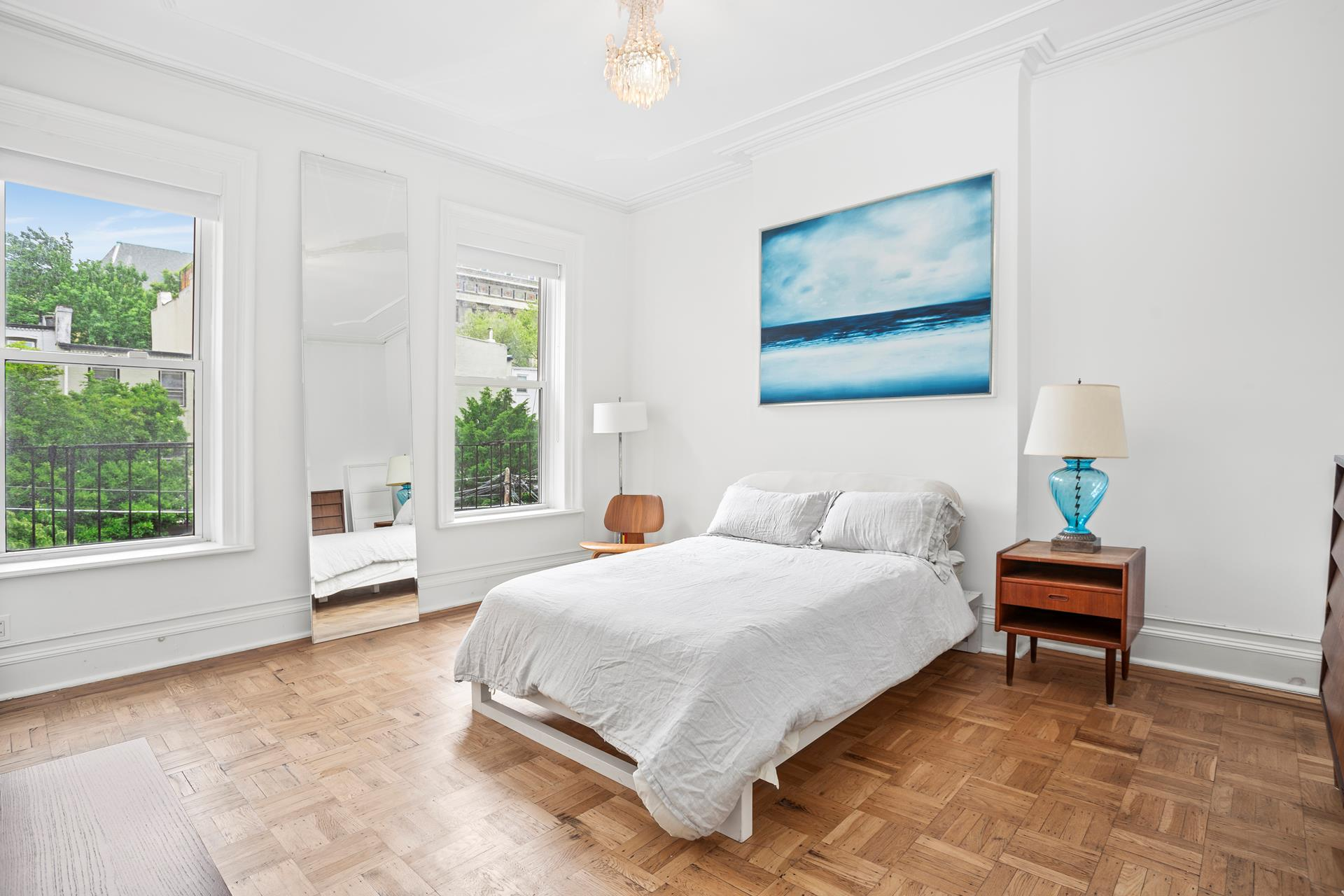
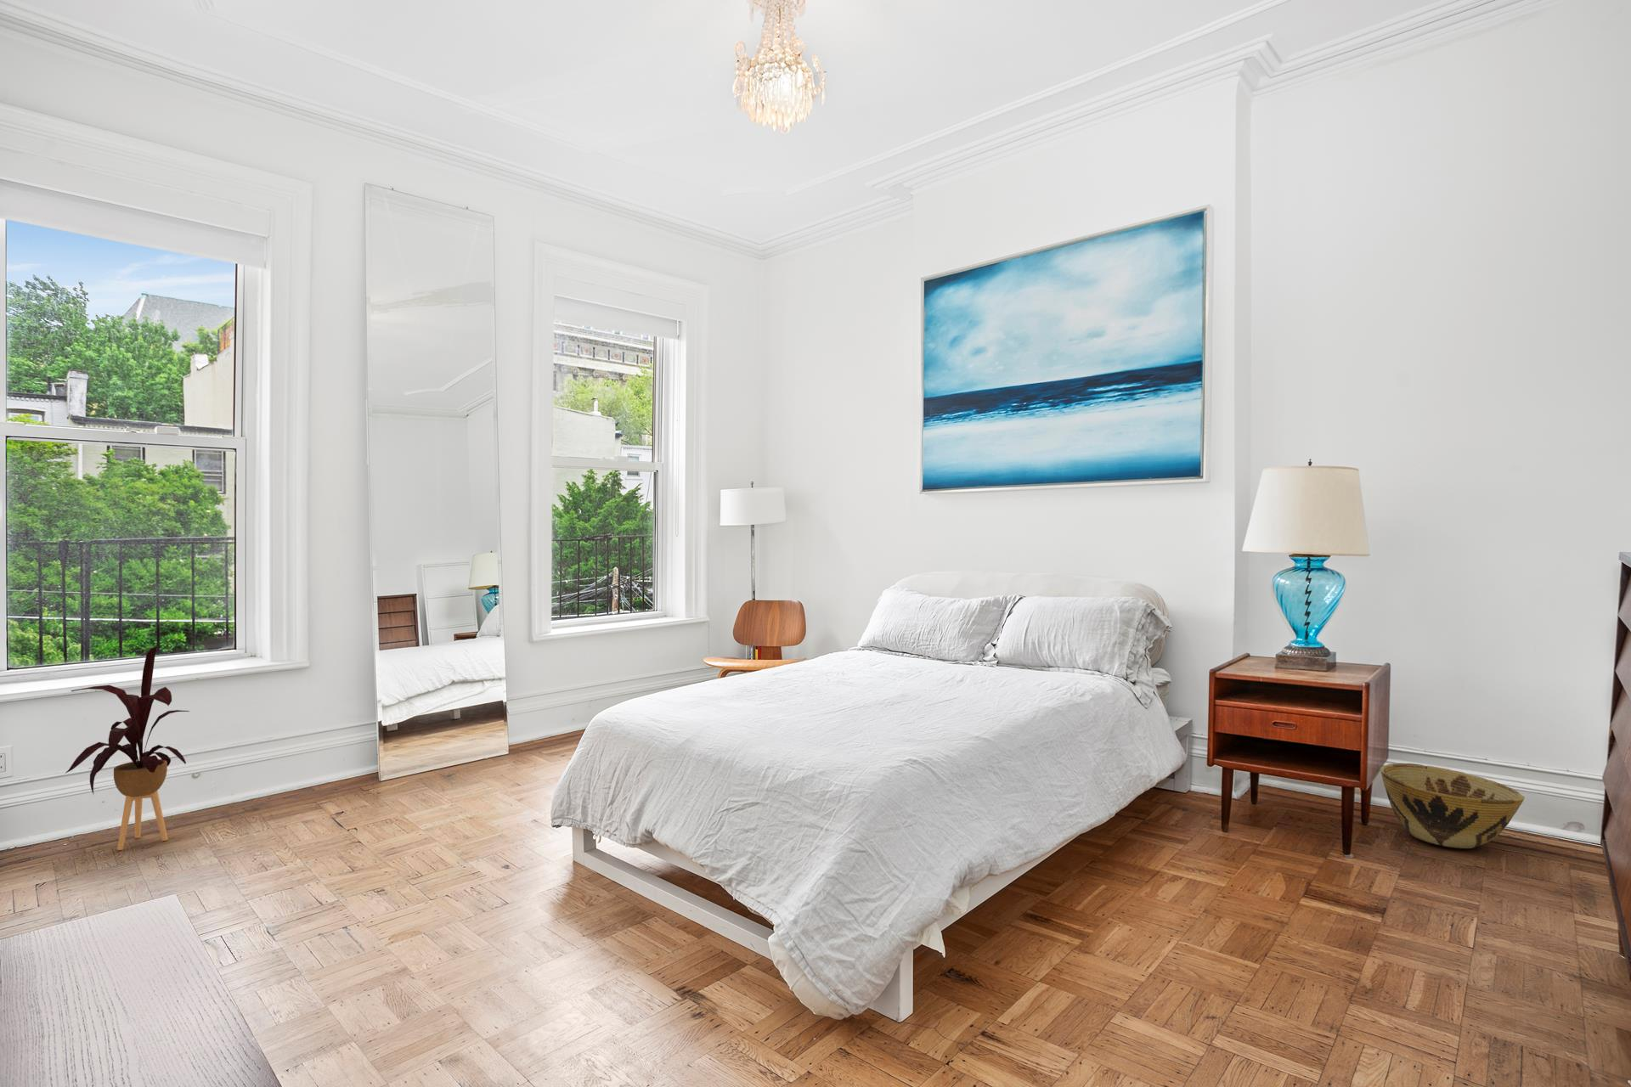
+ house plant [63,645,191,850]
+ woven basket [1380,763,1525,849]
